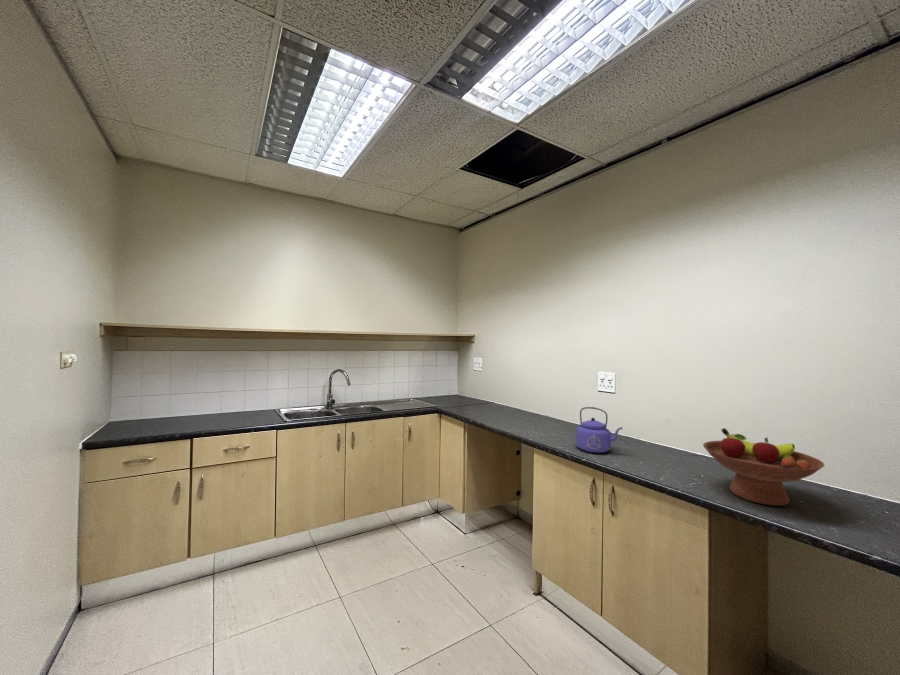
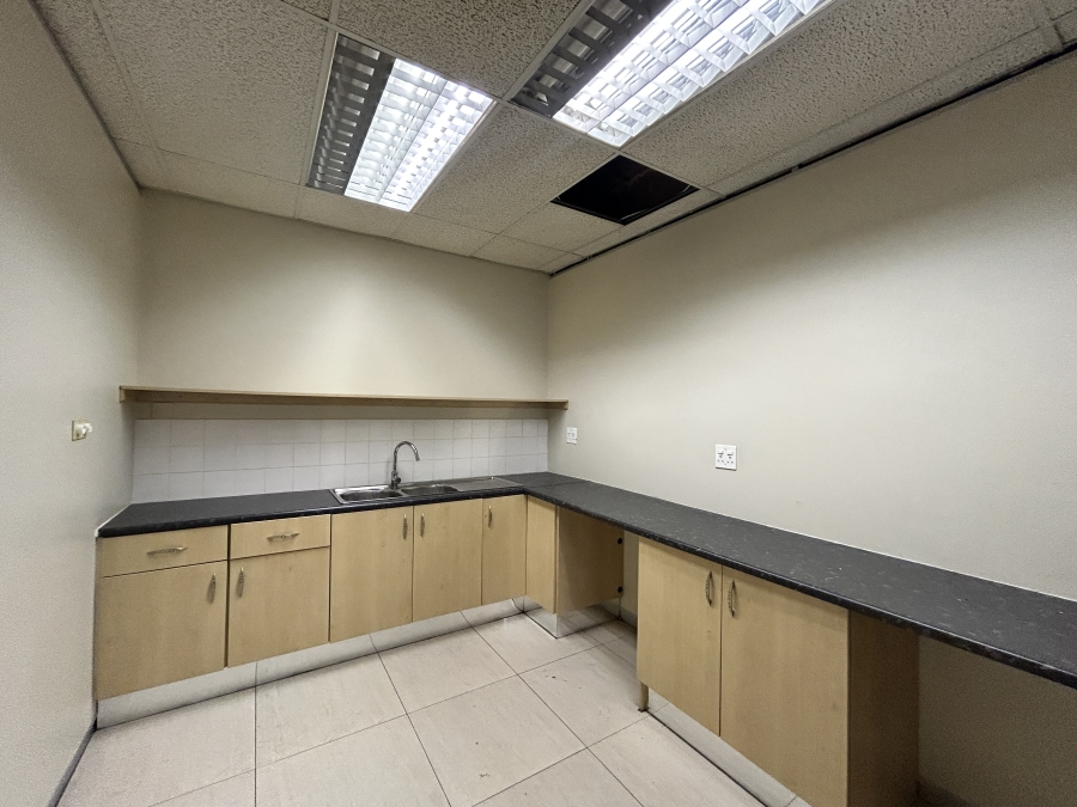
- kettle [575,406,624,454]
- fruit bowl [702,427,825,507]
